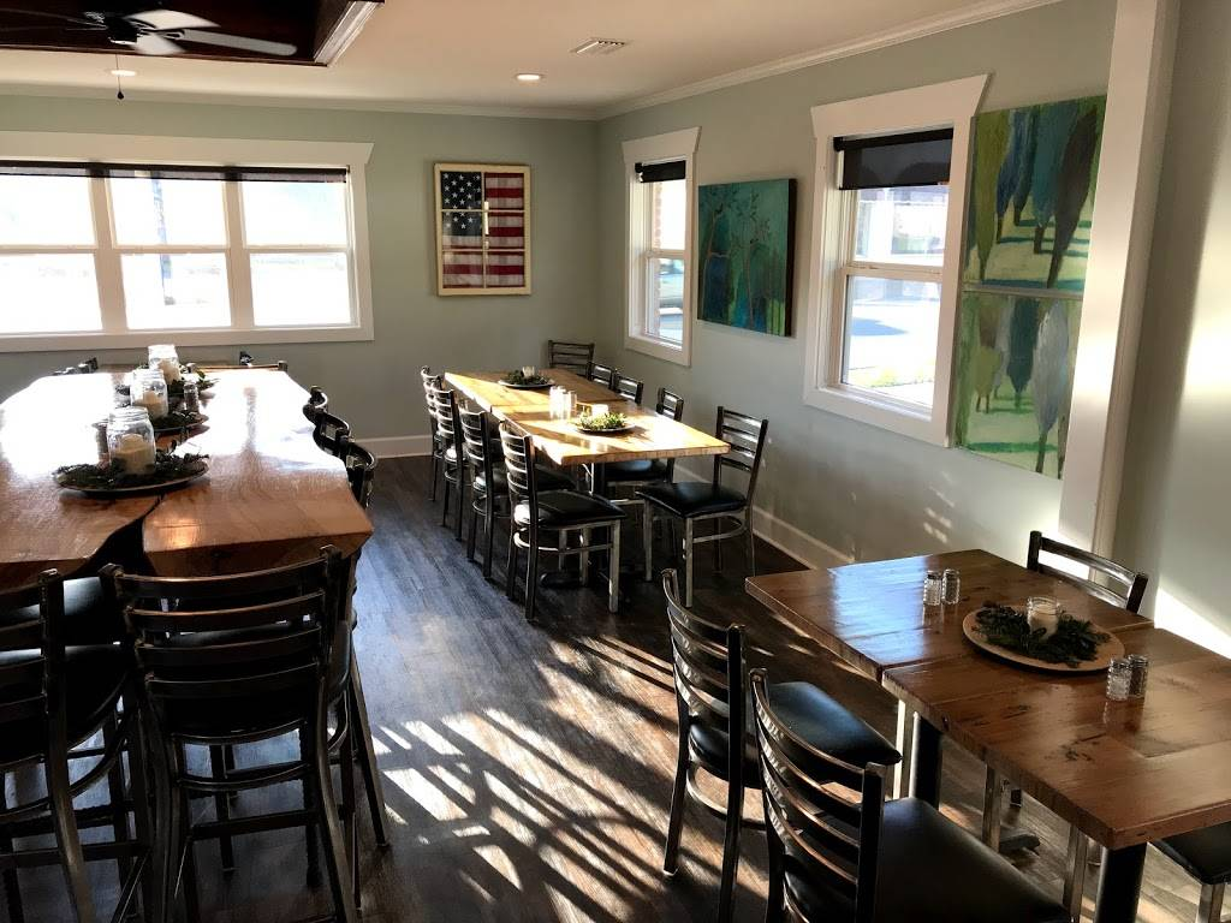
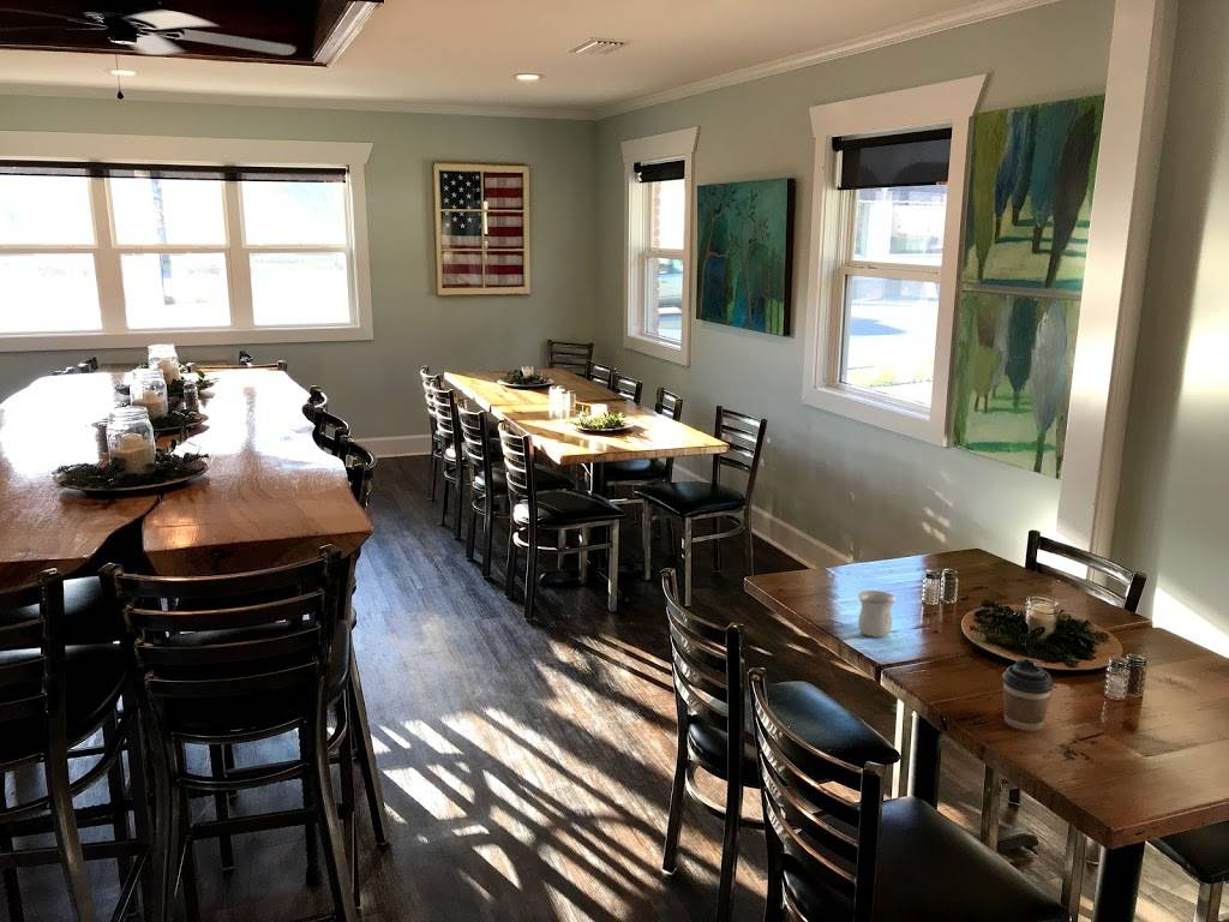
+ coffee cup [1001,658,1055,732]
+ mug [857,589,897,639]
